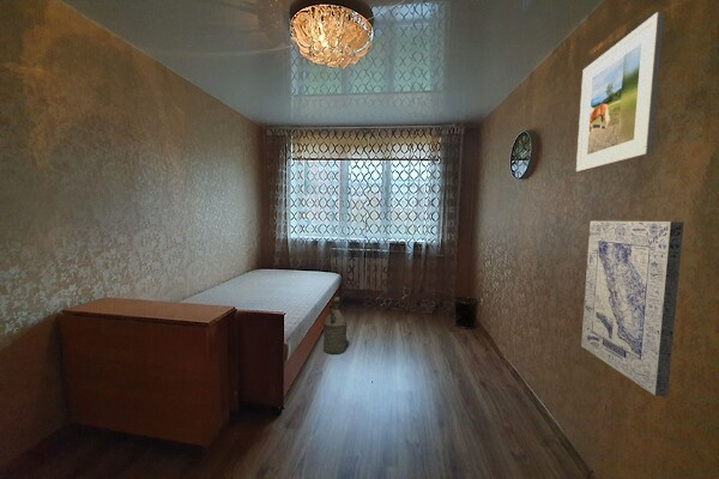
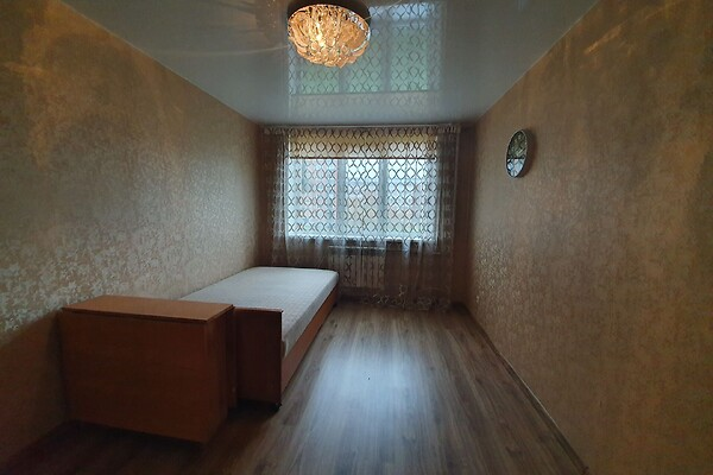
- wall art [580,220,685,398]
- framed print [575,11,665,172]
- waste bin [452,296,481,329]
- watering can [322,296,348,356]
